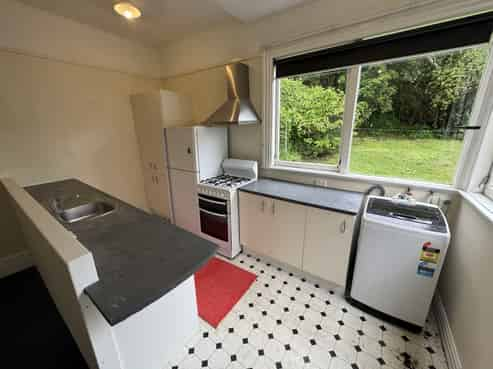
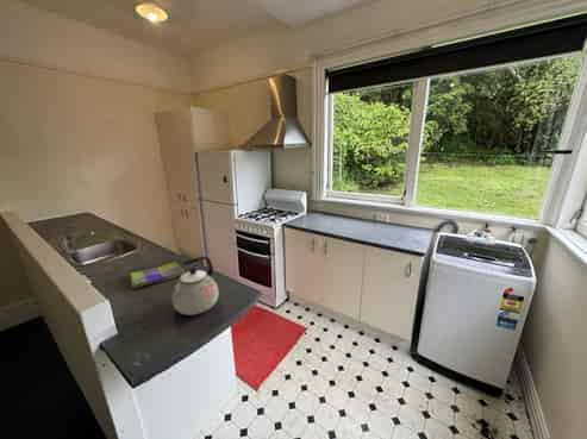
+ dish towel [129,261,186,289]
+ kettle [170,255,220,316]
